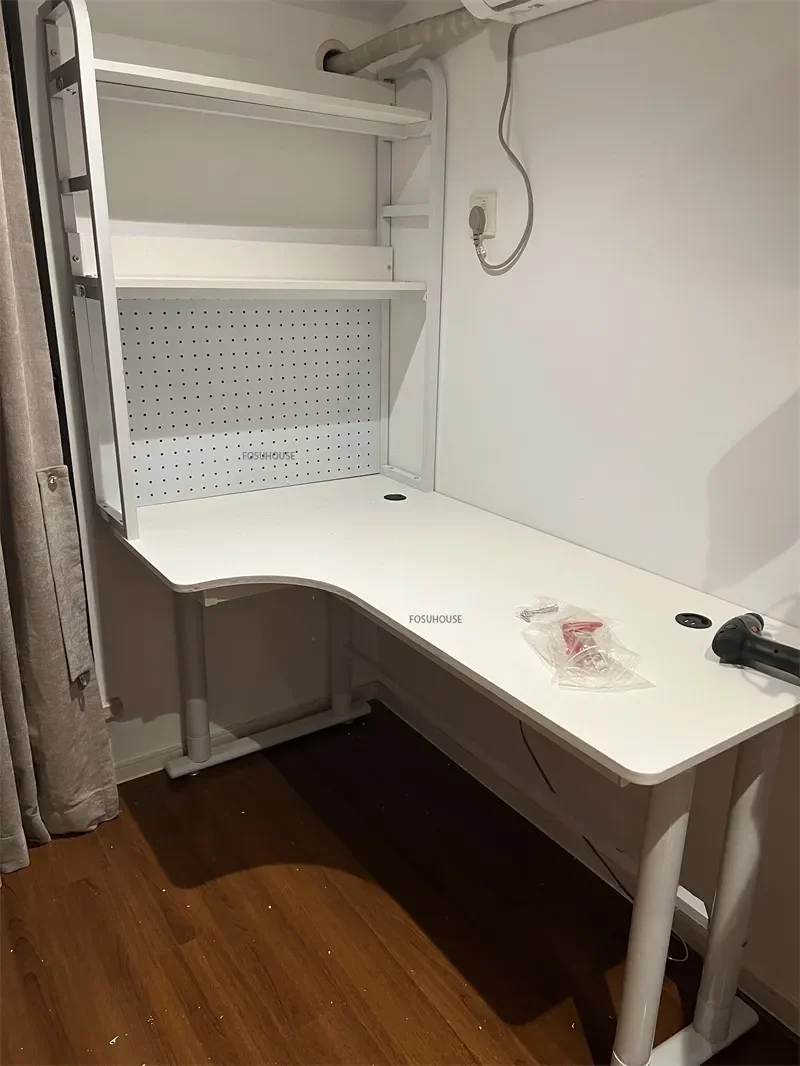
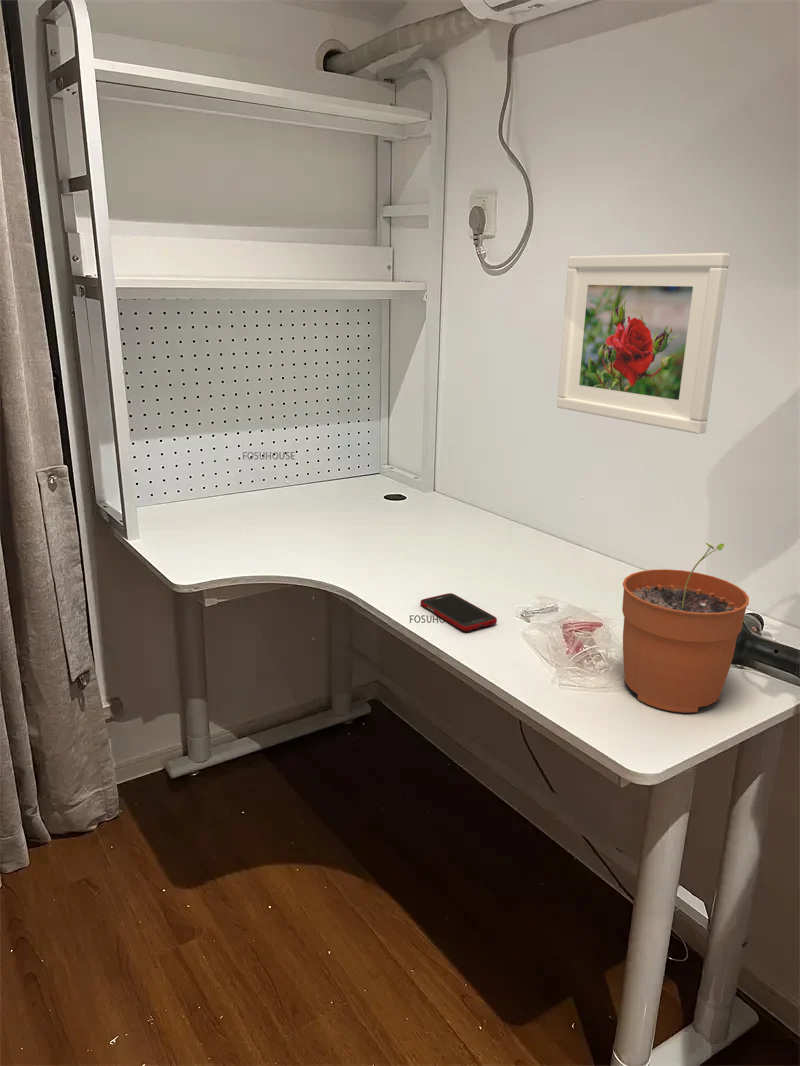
+ cell phone [420,592,498,632]
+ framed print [556,252,731,435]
+ plant pot [621,542,750,714]
